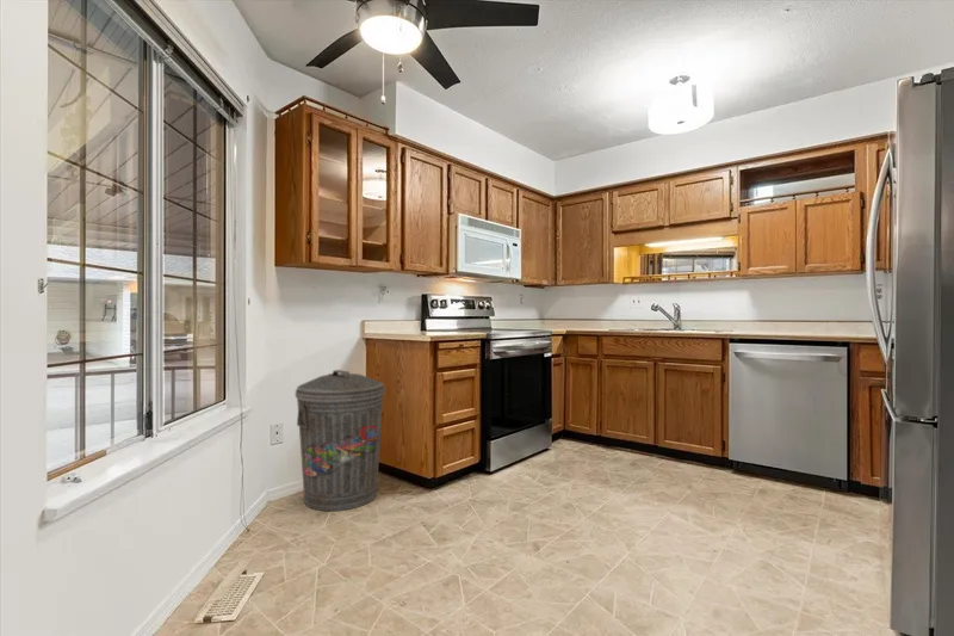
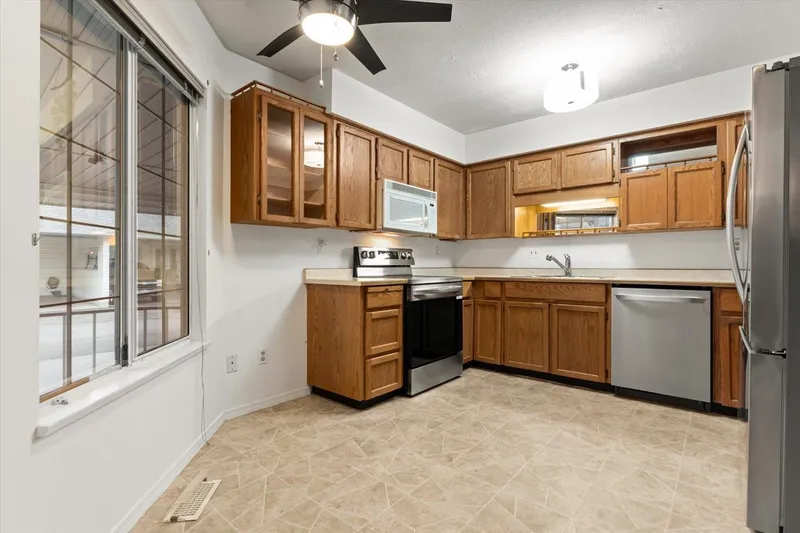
- trash can [295,369,386,512]
